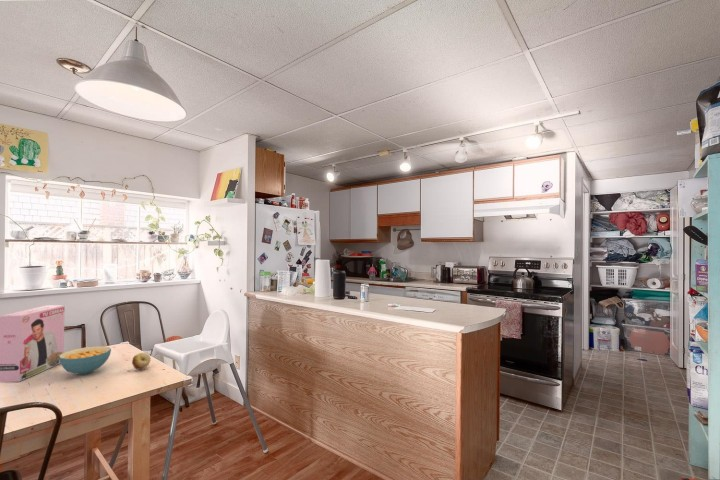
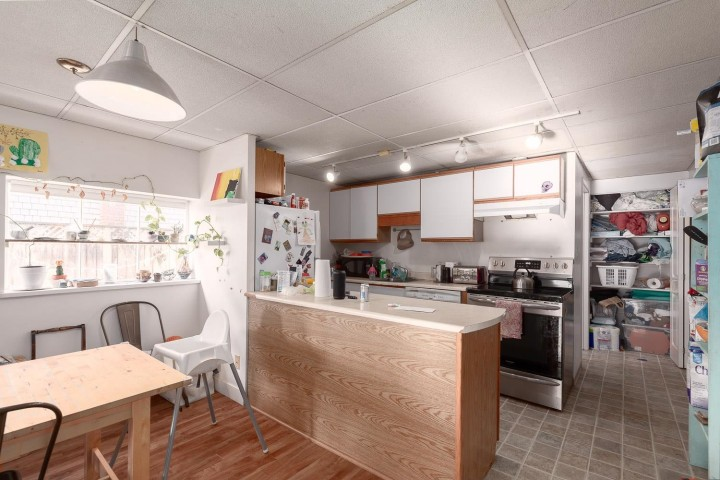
- cereal bowl [59,345,112,376]
- fruit [131,352,152,371]
- cereal box [0,304,65,383]
